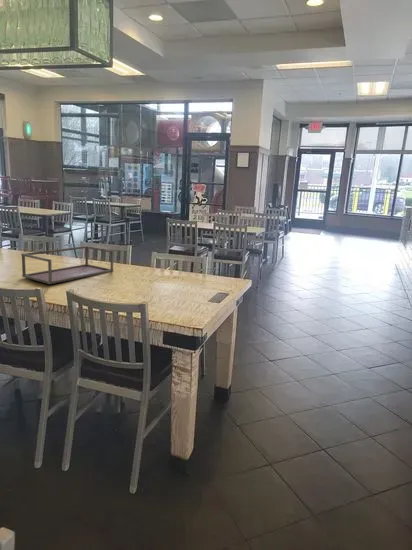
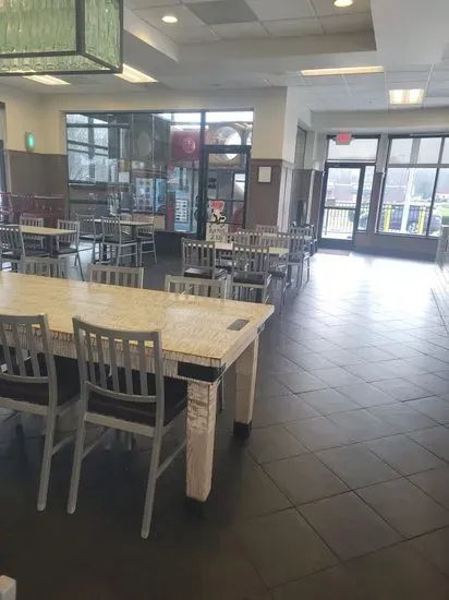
- tray [20,245,114,285]
